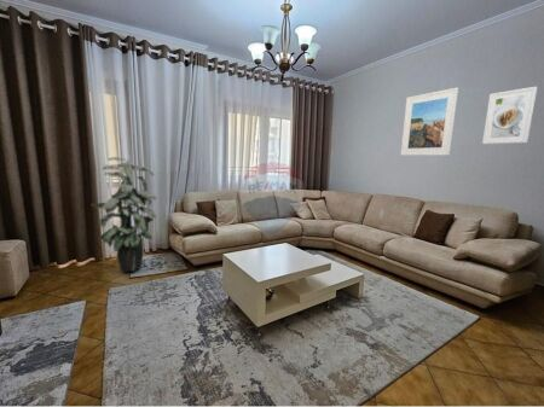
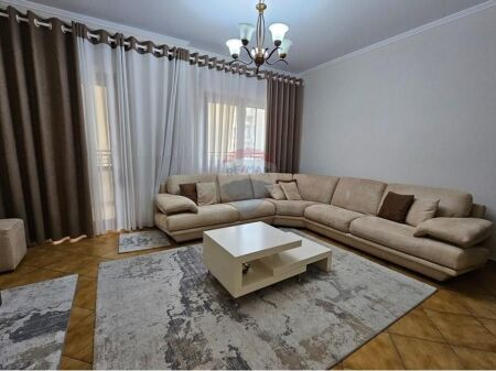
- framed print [400,87,459,157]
- indoor plant [89,156,157,273]
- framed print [481,86,538,145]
